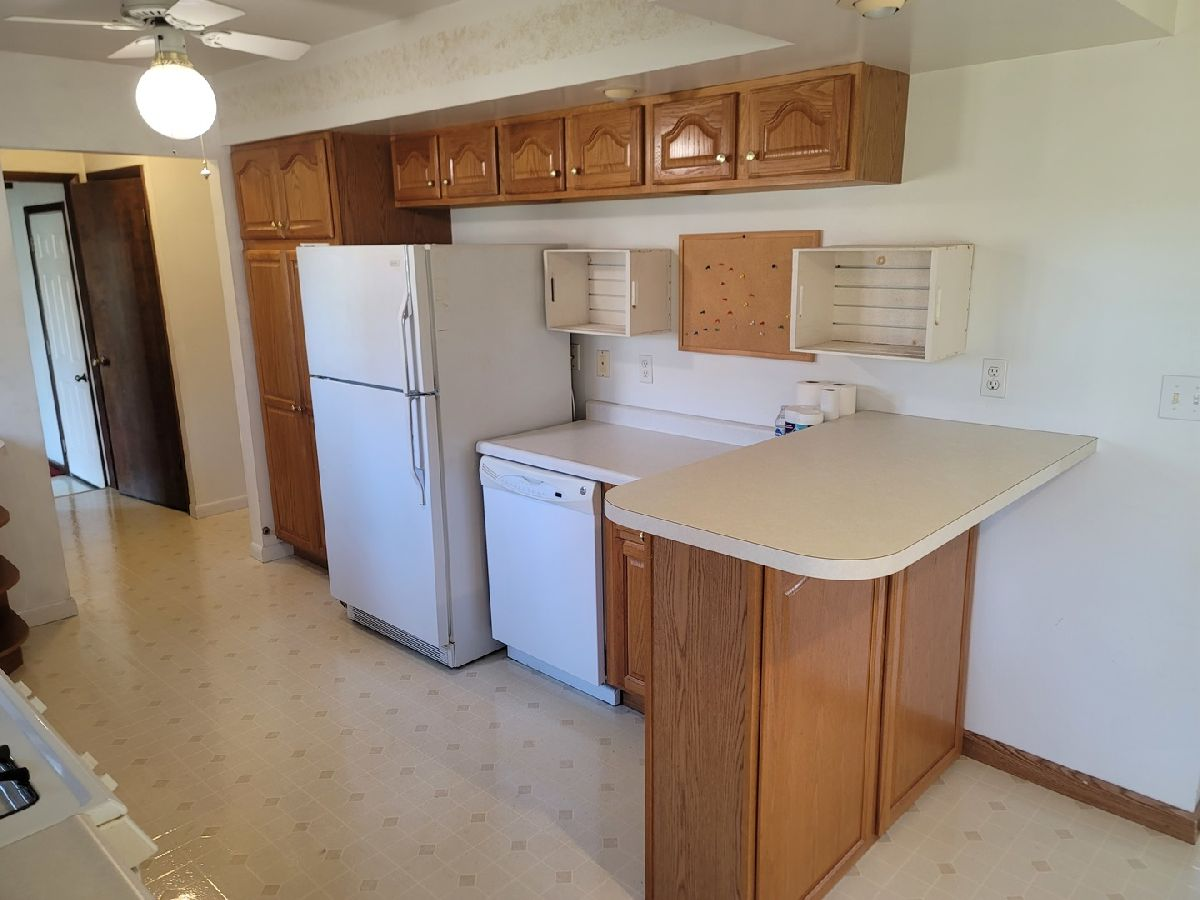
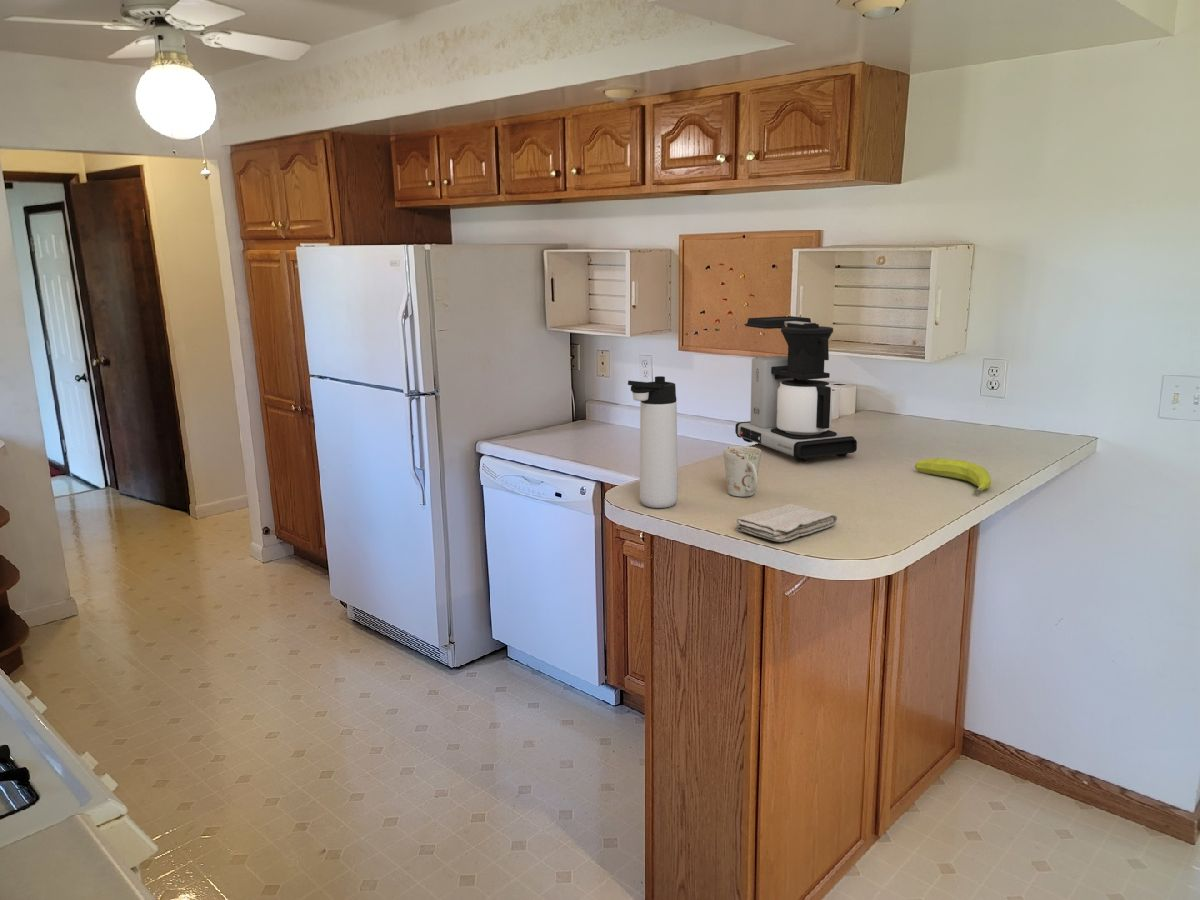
+ thermos bottle [627,375,679,509]
+ coffee maker [734,315,858,463]
+ fruit [914,458,992,495]
+ washcloth [735,503,838,543]
+ mug [723,445,762,498]
